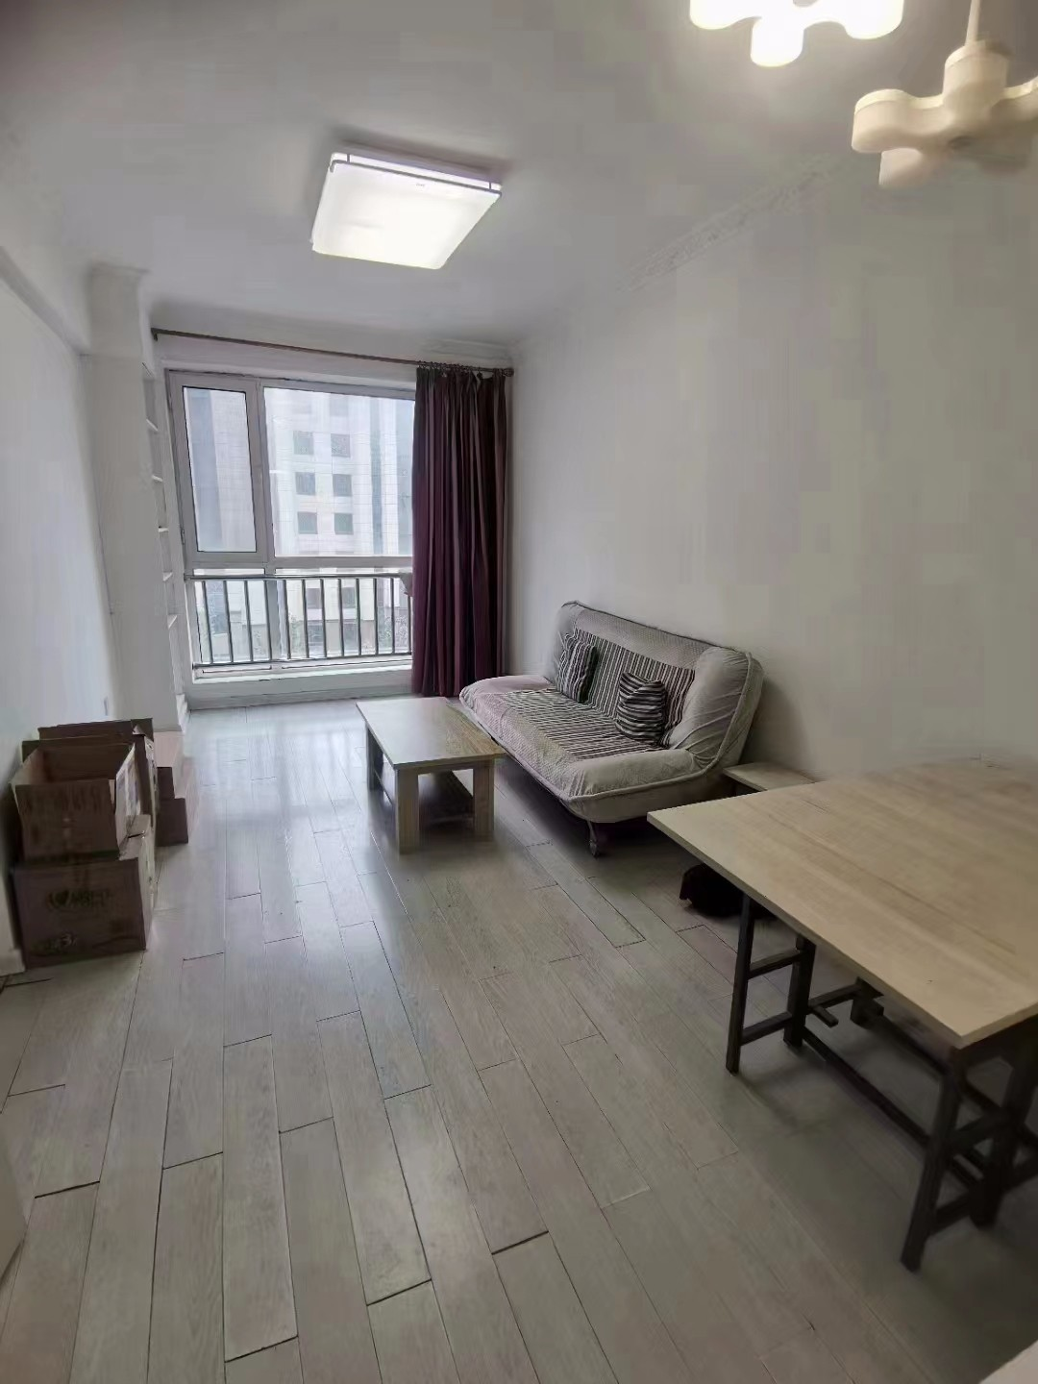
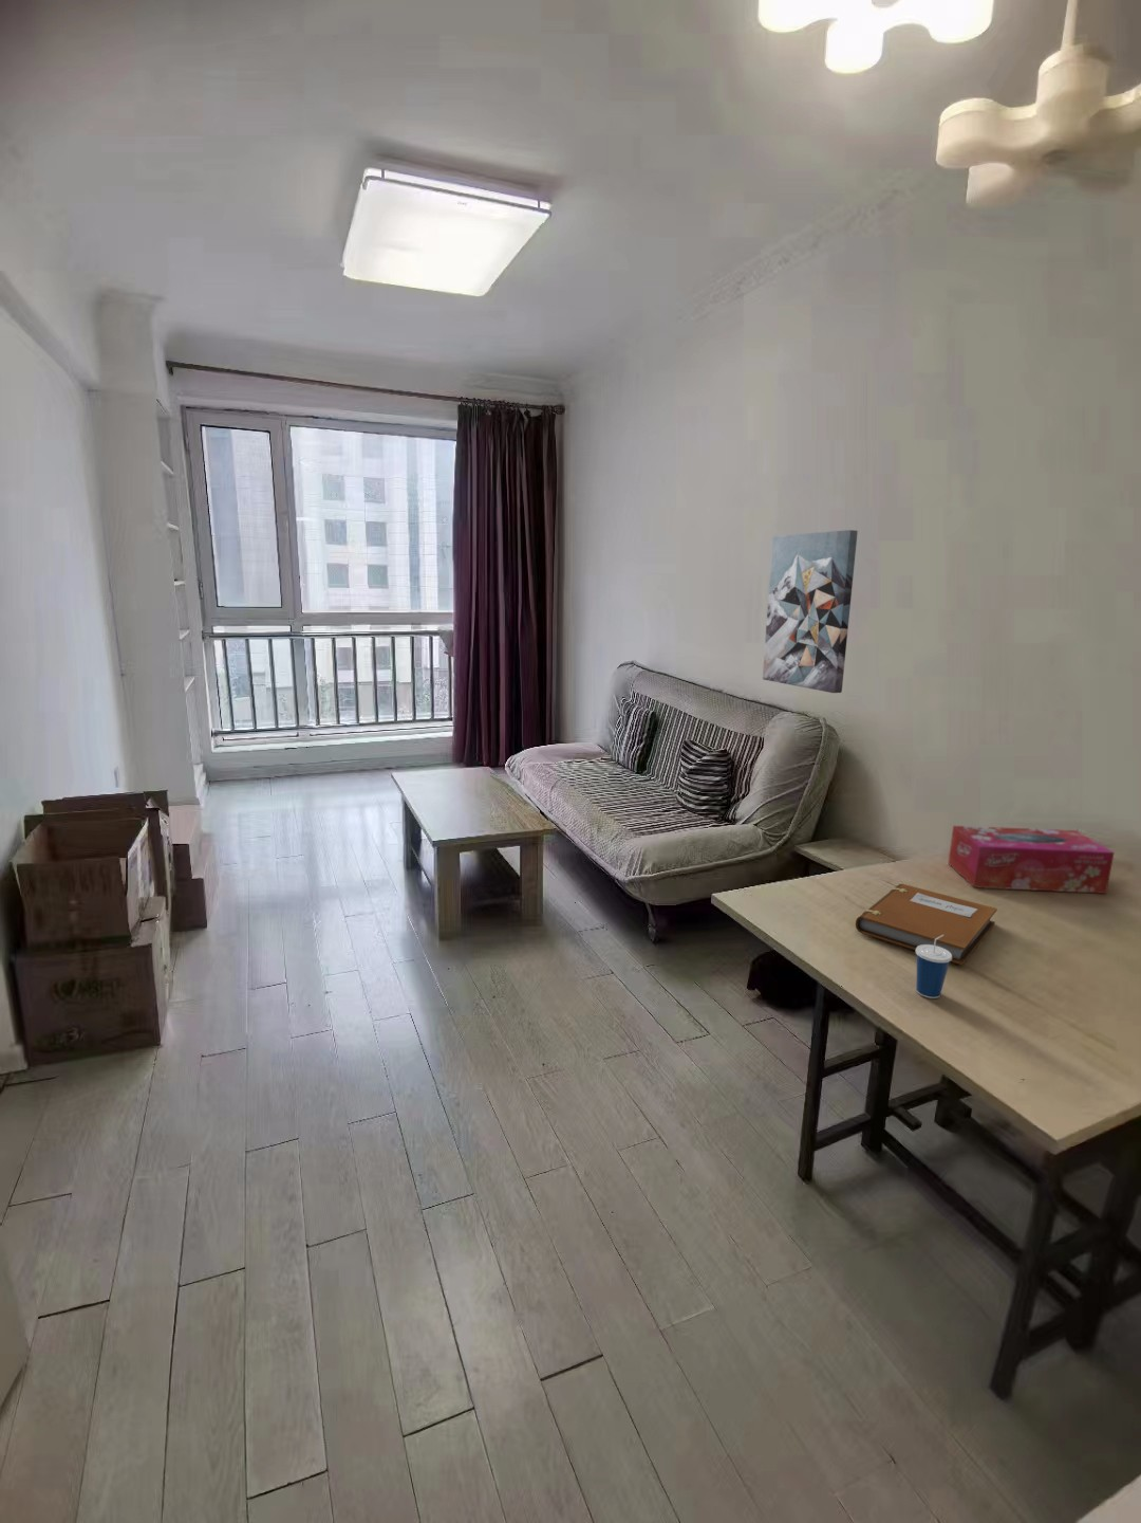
+ notebook [855,883,998,965]
+ wall art [762,529,859,694]
+ tissue box [947,825,1116,895]
+ cup [914,934,952,999]
